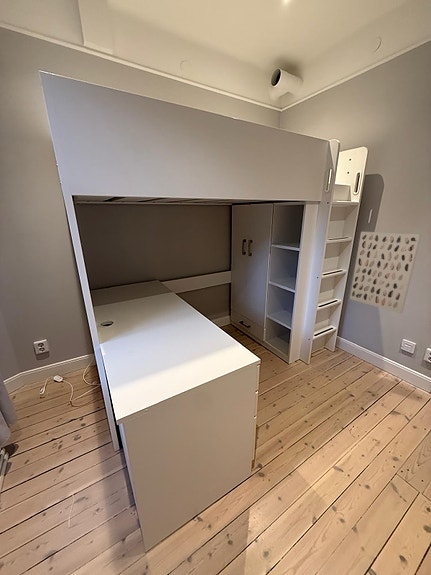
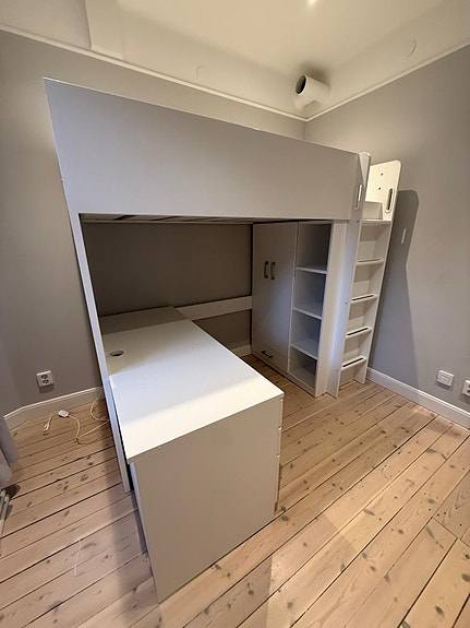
- wall art [349,231,422,314]
